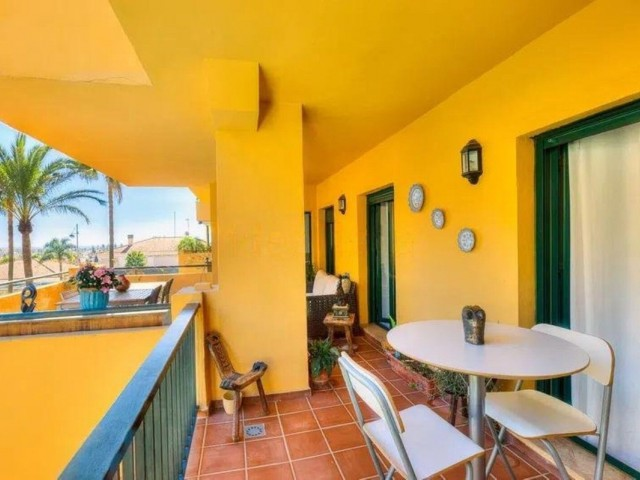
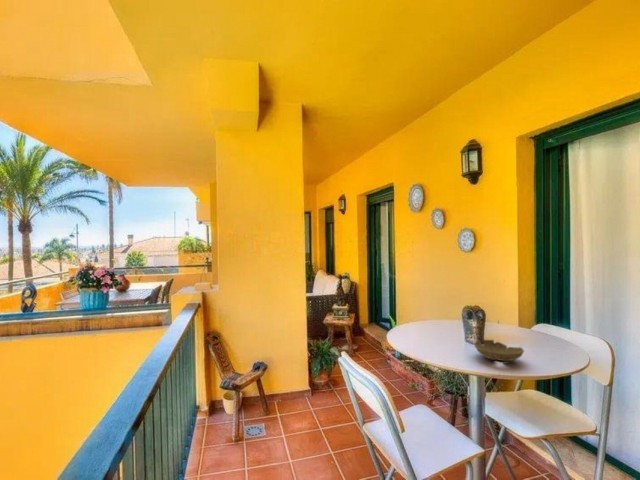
+ bowl [473,339,525,362]
